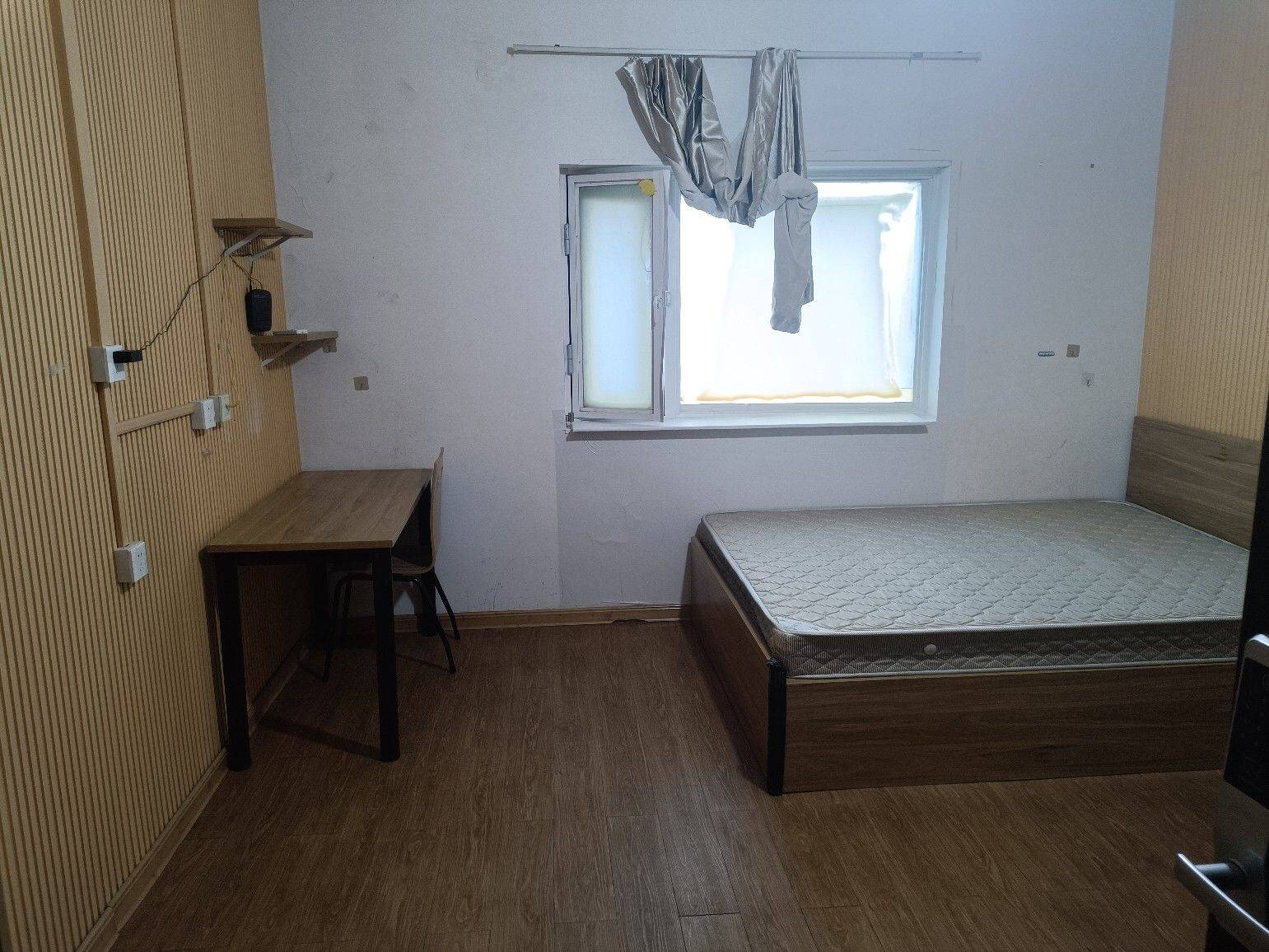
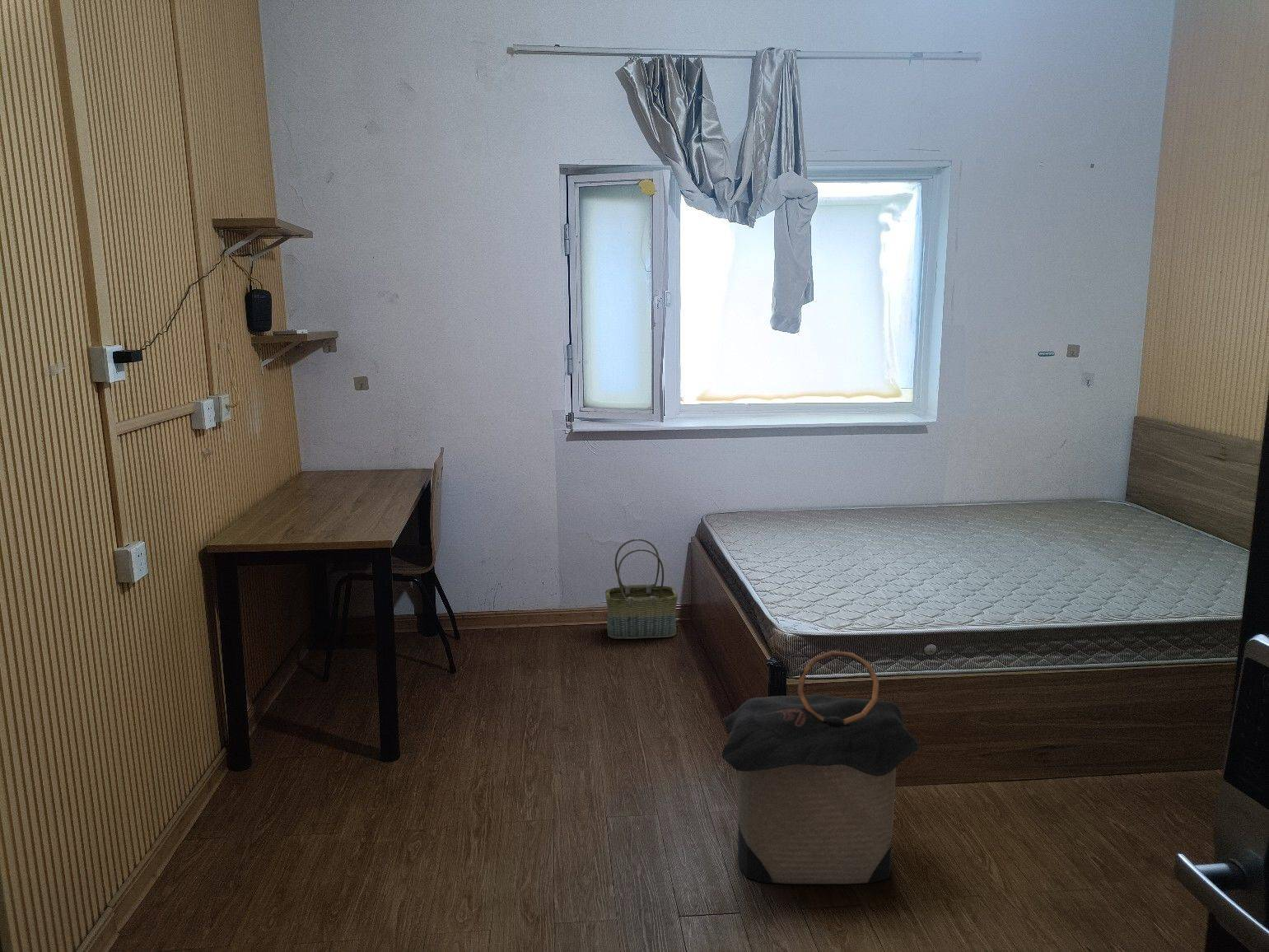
+ laundry hamper [721,650,920,884]
+ basket [604,538,679,640]
